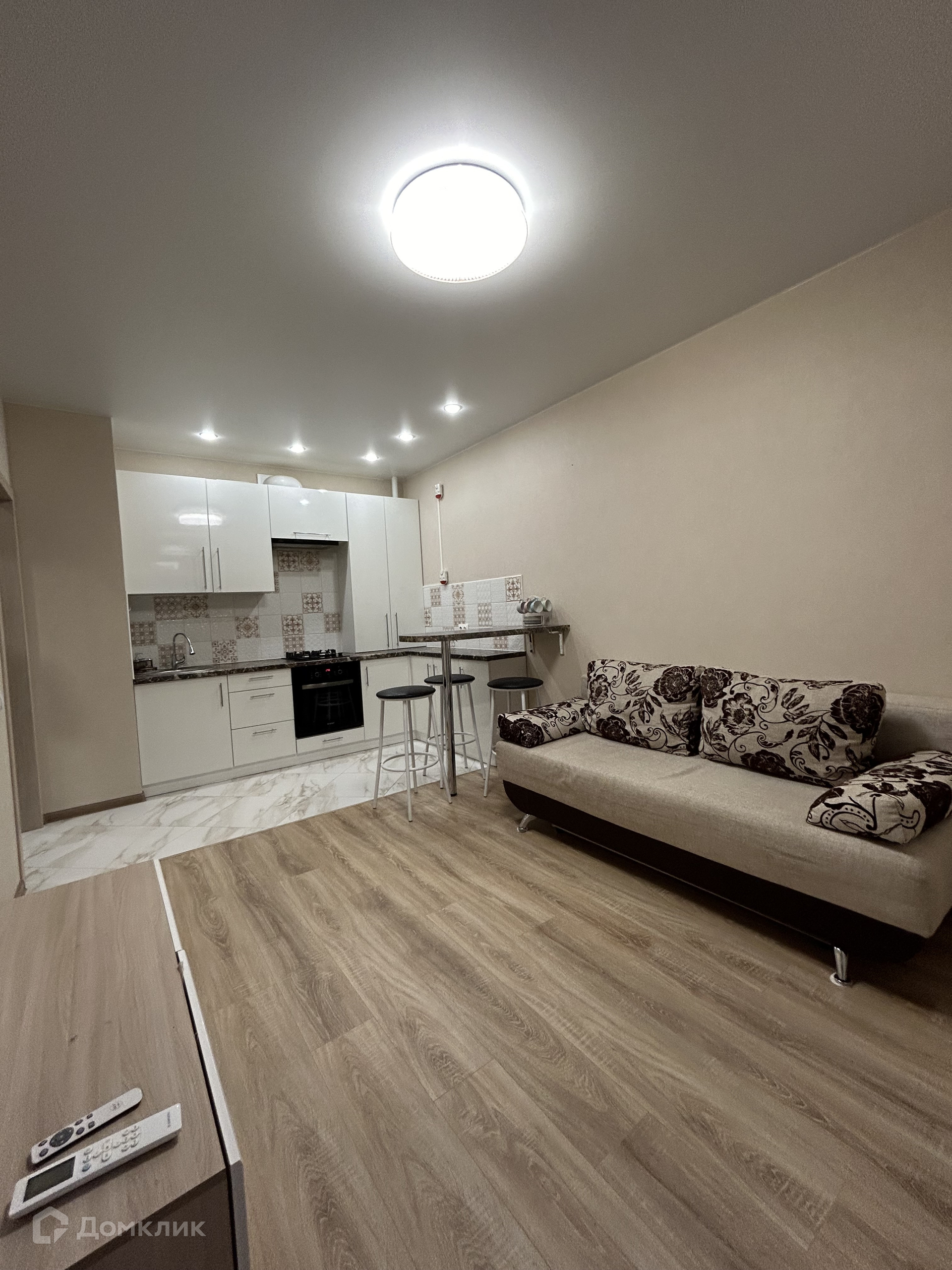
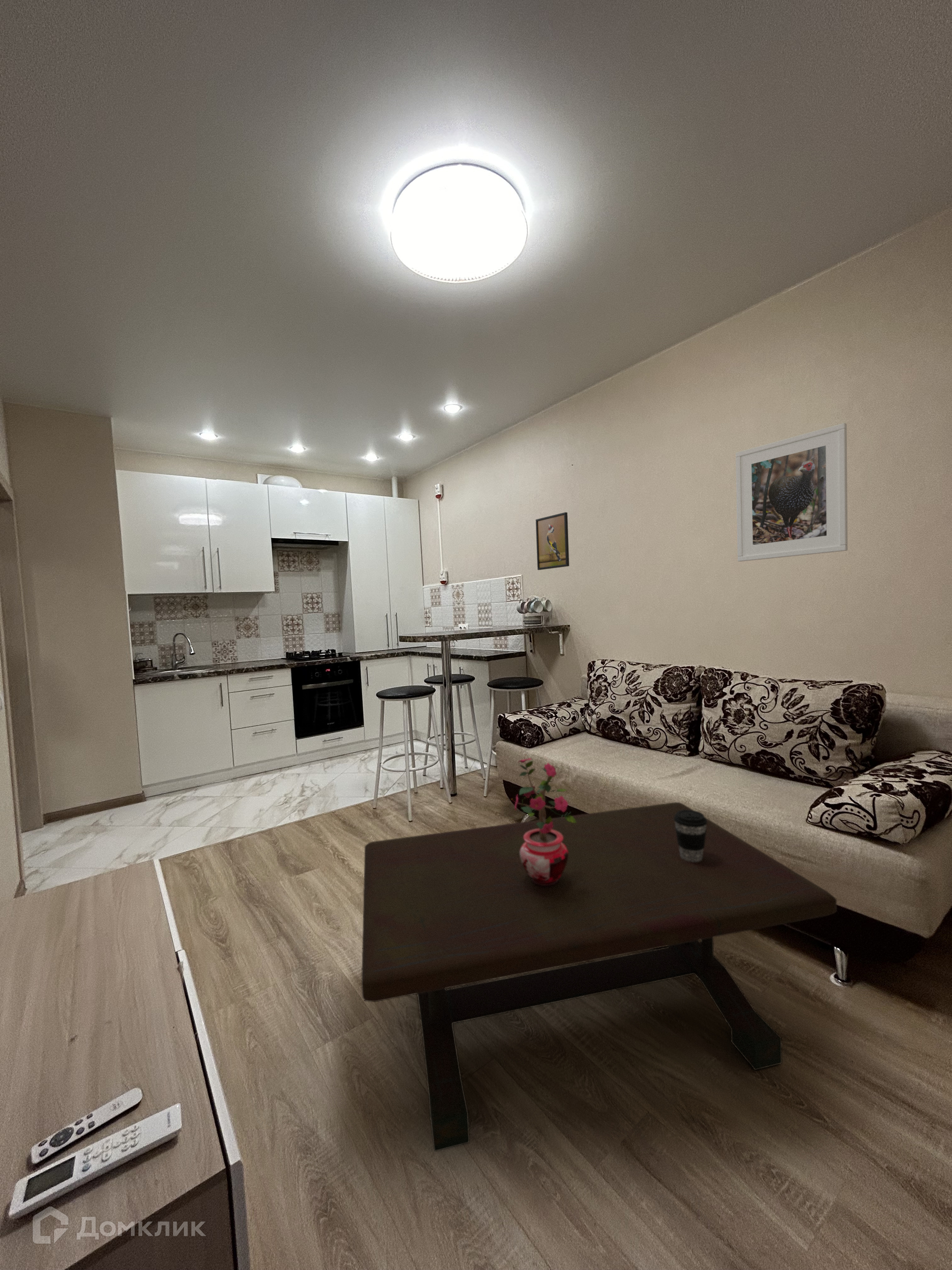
+ potted plant [511,753,576,887]
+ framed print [735,423,848,562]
+ coffee cup [674,810,707,862]
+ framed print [535,512,570,571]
+ coffee table [361,802,837,1152]
